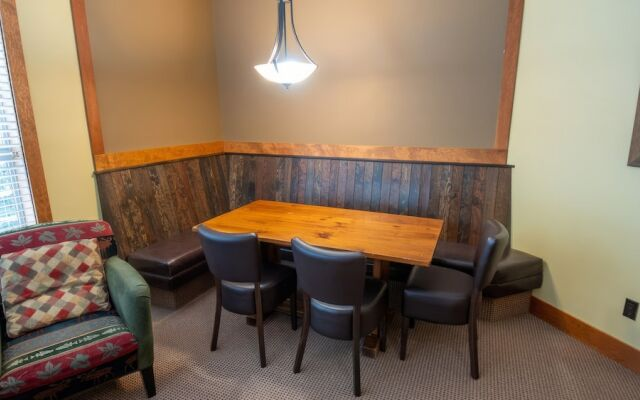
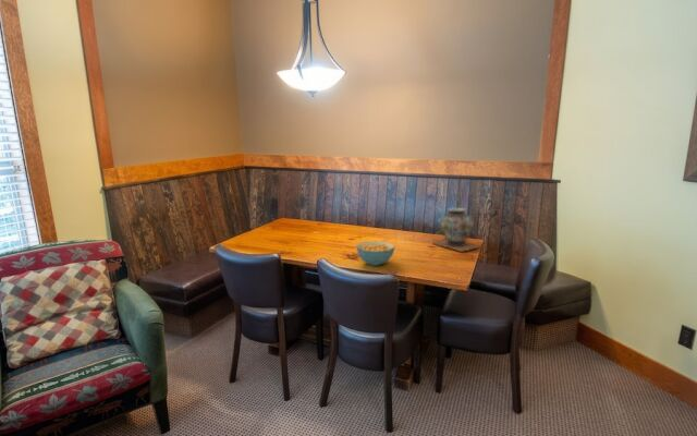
+ decorative vase [431,207,481,253]
+ cereal bowl [355,240,395,267]
